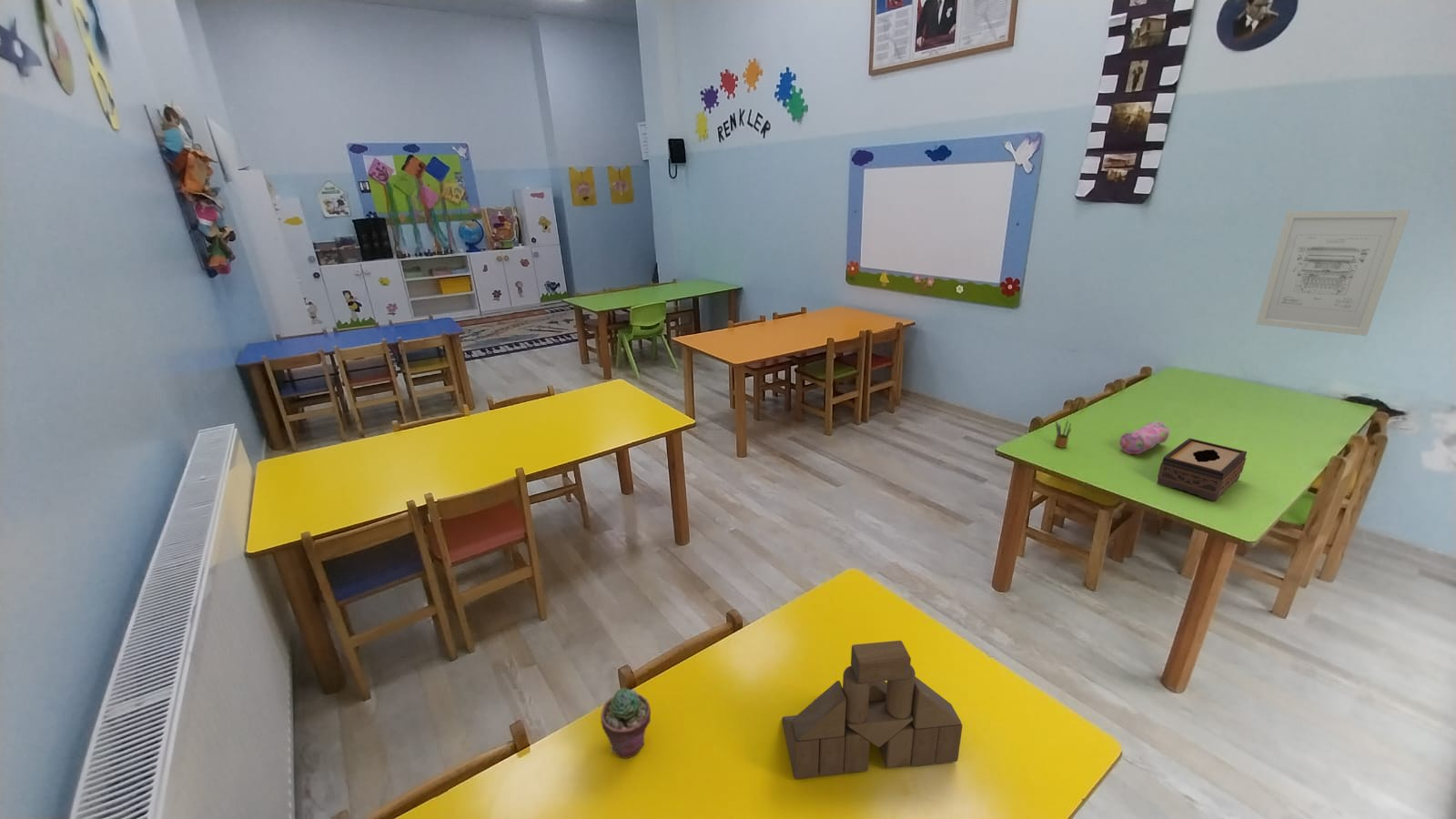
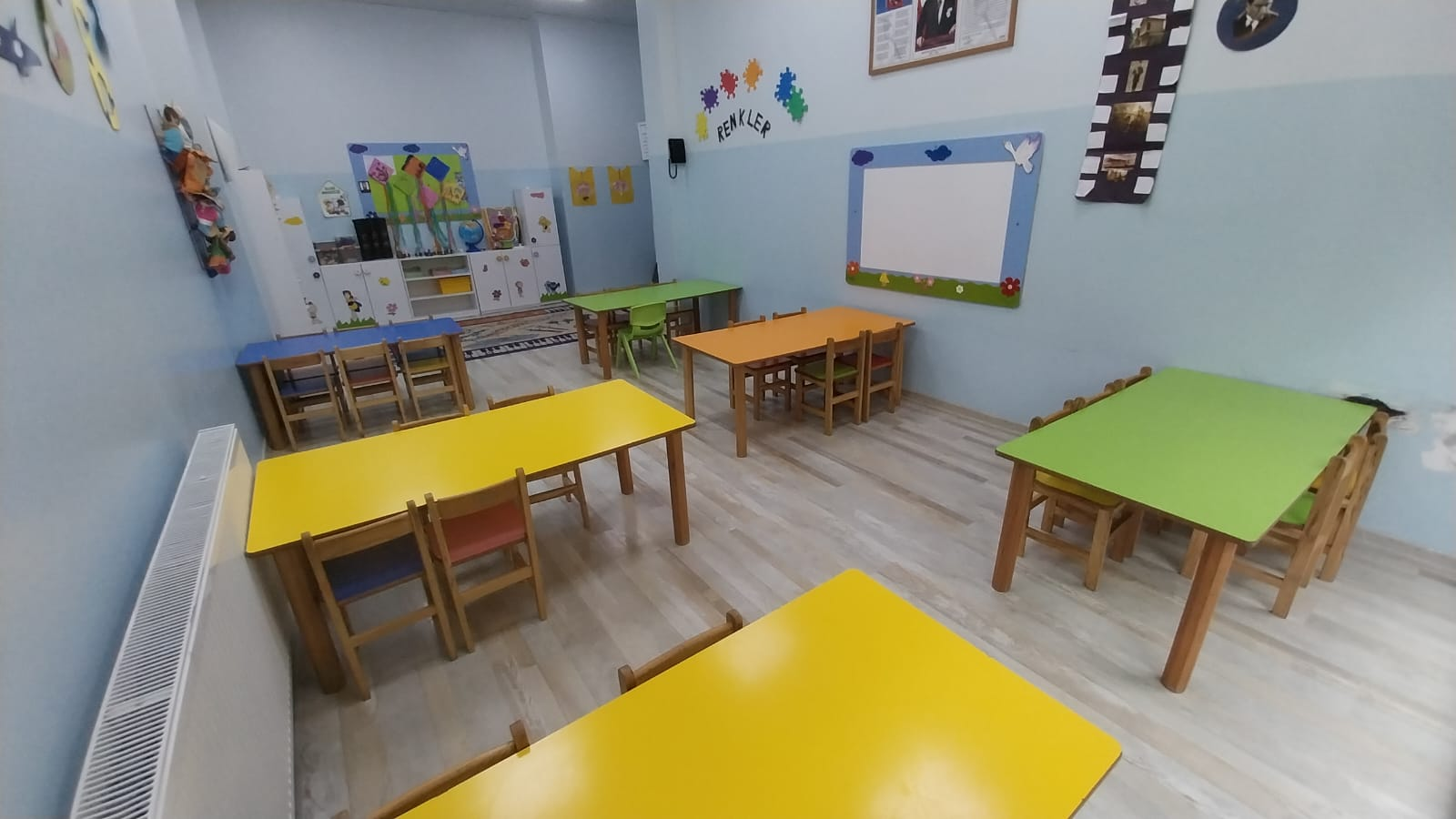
- pencil box [1054,419,1072,449]
- pencil case [1118,420,1170,455]
- tissue box [1157,438,1248,502]
- potted succulent [600,687,652,759]
- wall art [1255,209,1411,337]
- building block set [781,640,963,780]
